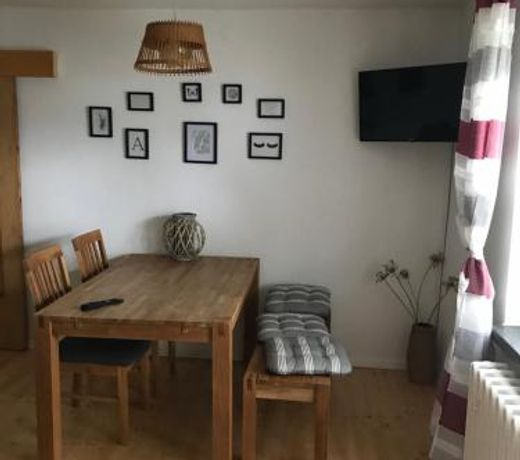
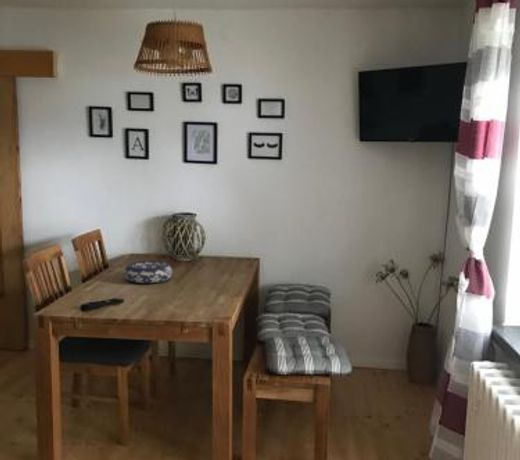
+ decorative bowl [123,260,173,284]
